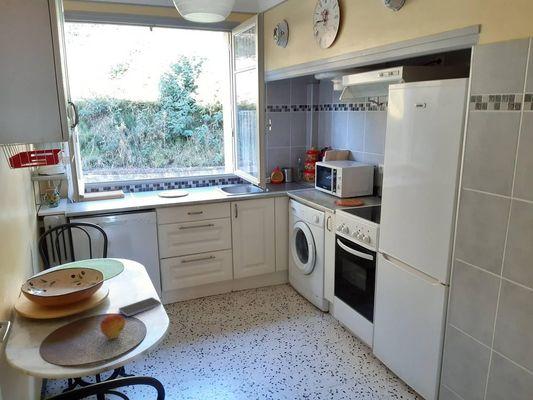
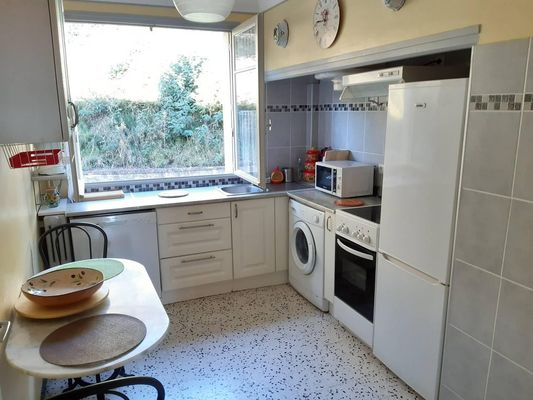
- fruit [99,313,127,340]
- smartphone [118,296,162,317]
